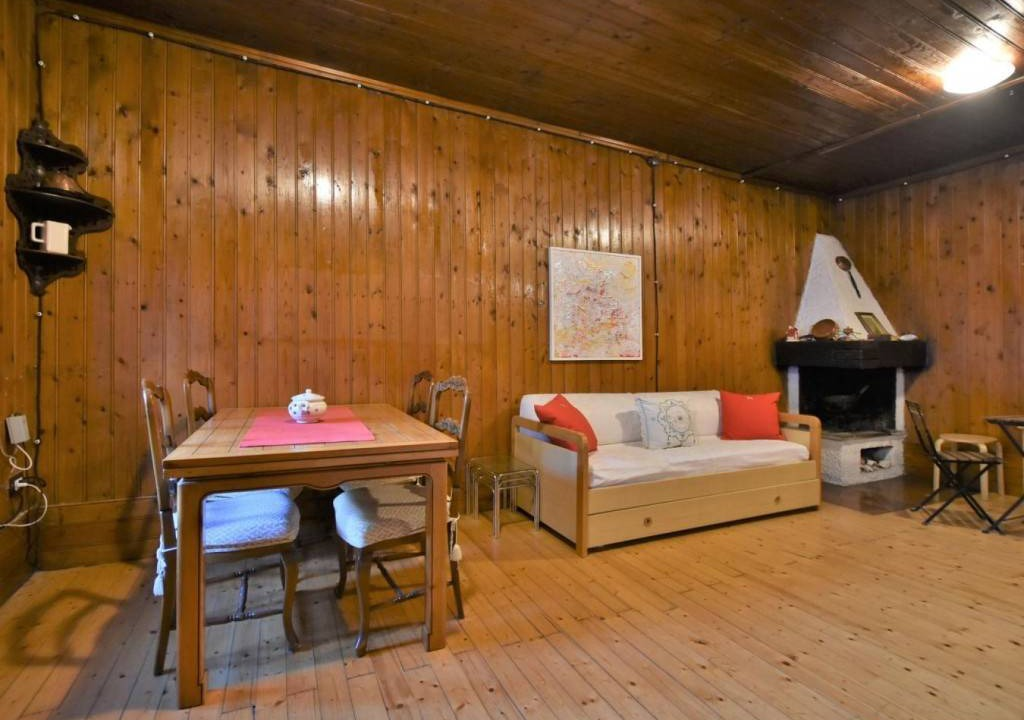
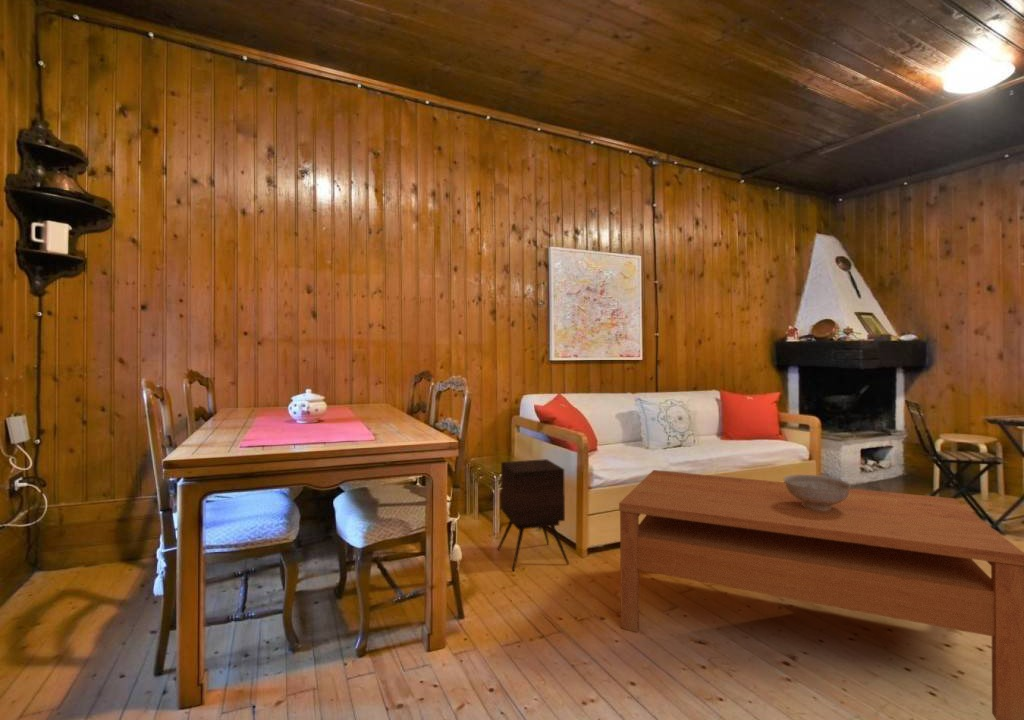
+ coffee table [618,469,1024,720]
+ side table [497,458,570,572]
+ decorative bowl [783,474,852,511]
